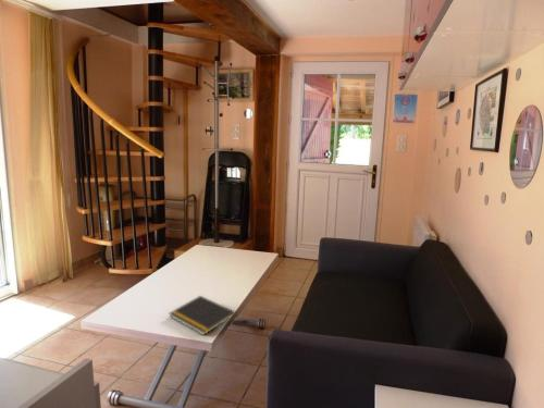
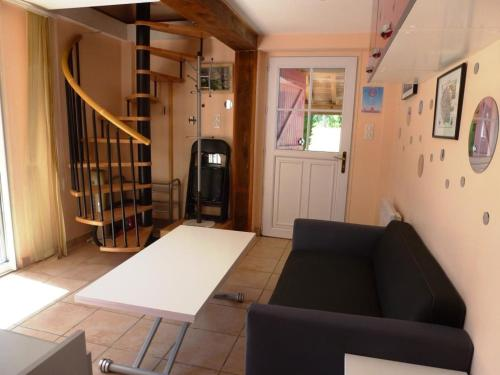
- notepad [169,295,237,336]
